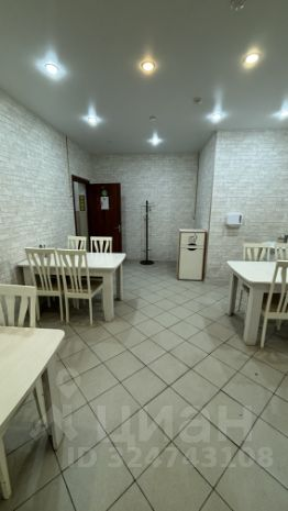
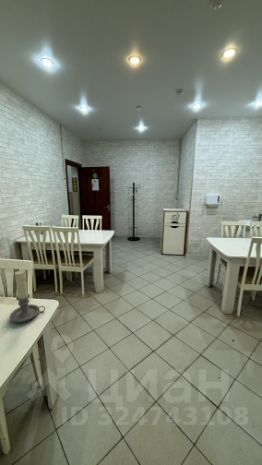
+ candle holder [9,269,46,323]
